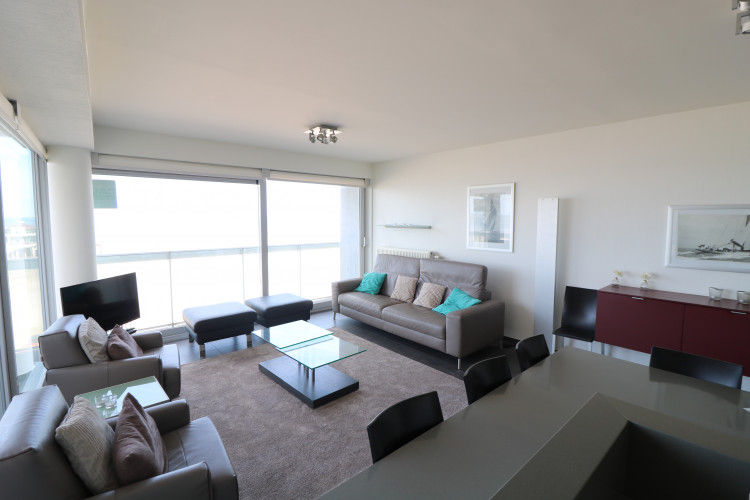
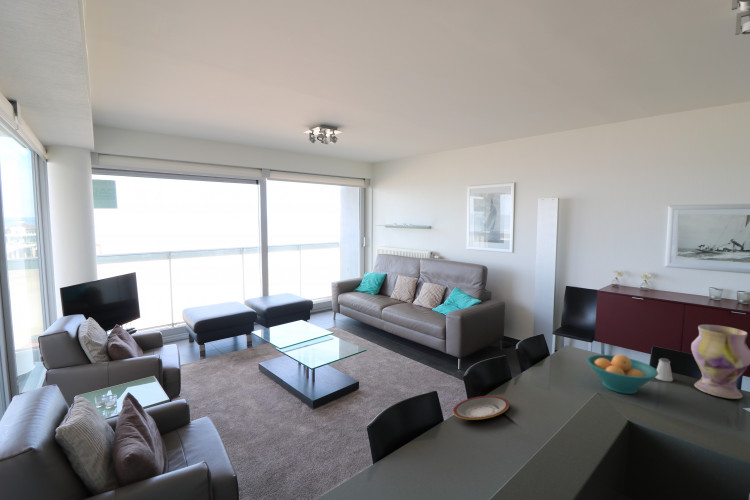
+ plate [452,395,510,421]
+ vase [690,324,750,400]
+ saltshaker [655,357,674,382]
+ fruit bowl [586,354,658,395]
